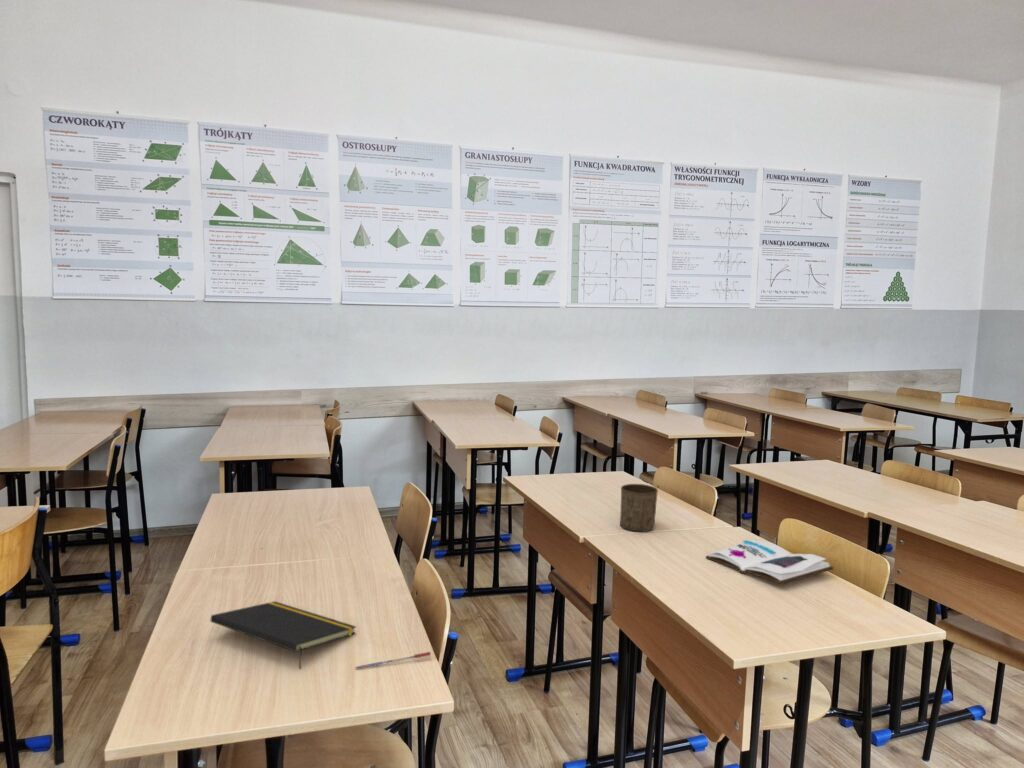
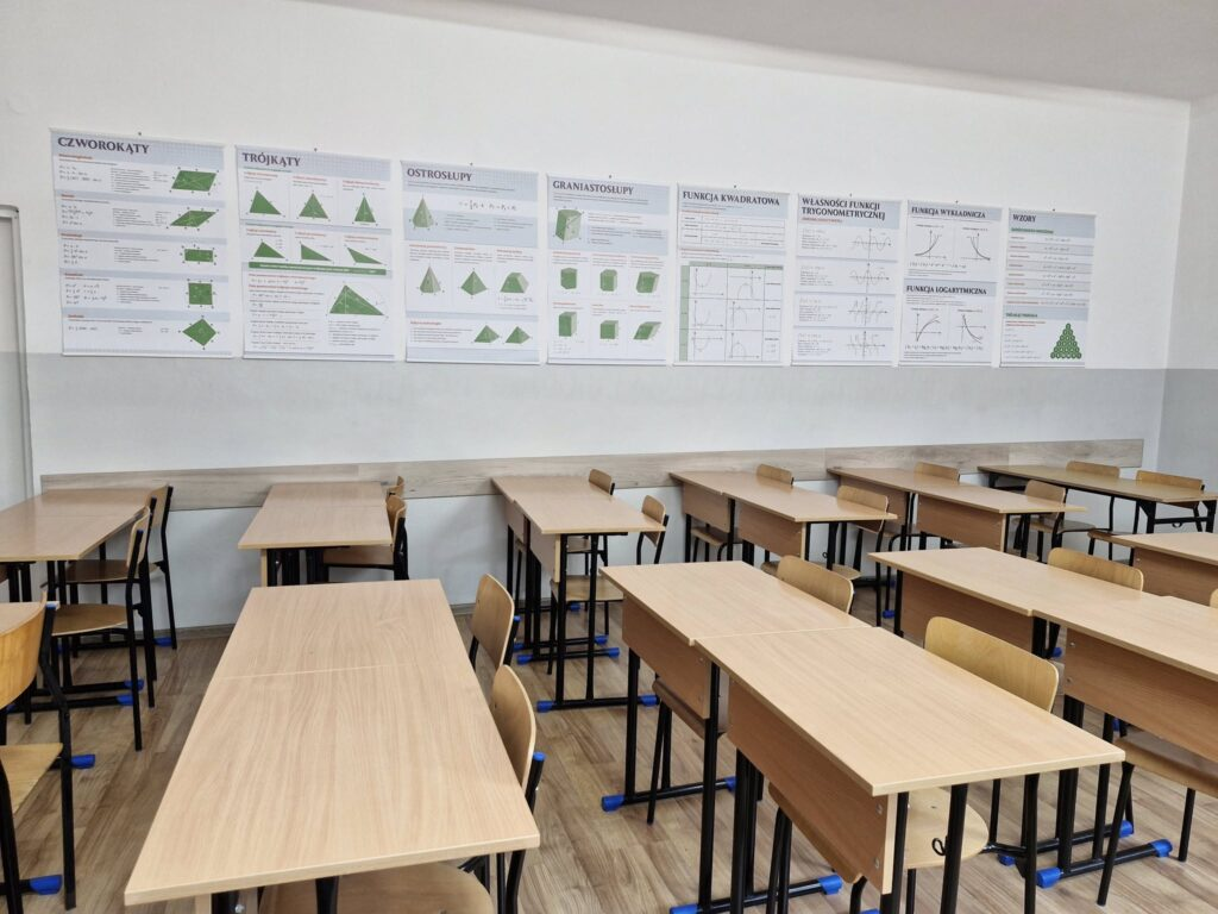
- notepad [210,600,357,670]
- book [705,539,834,585]
- pen [354,651,432,670]
- cup [619,483,659,533]
